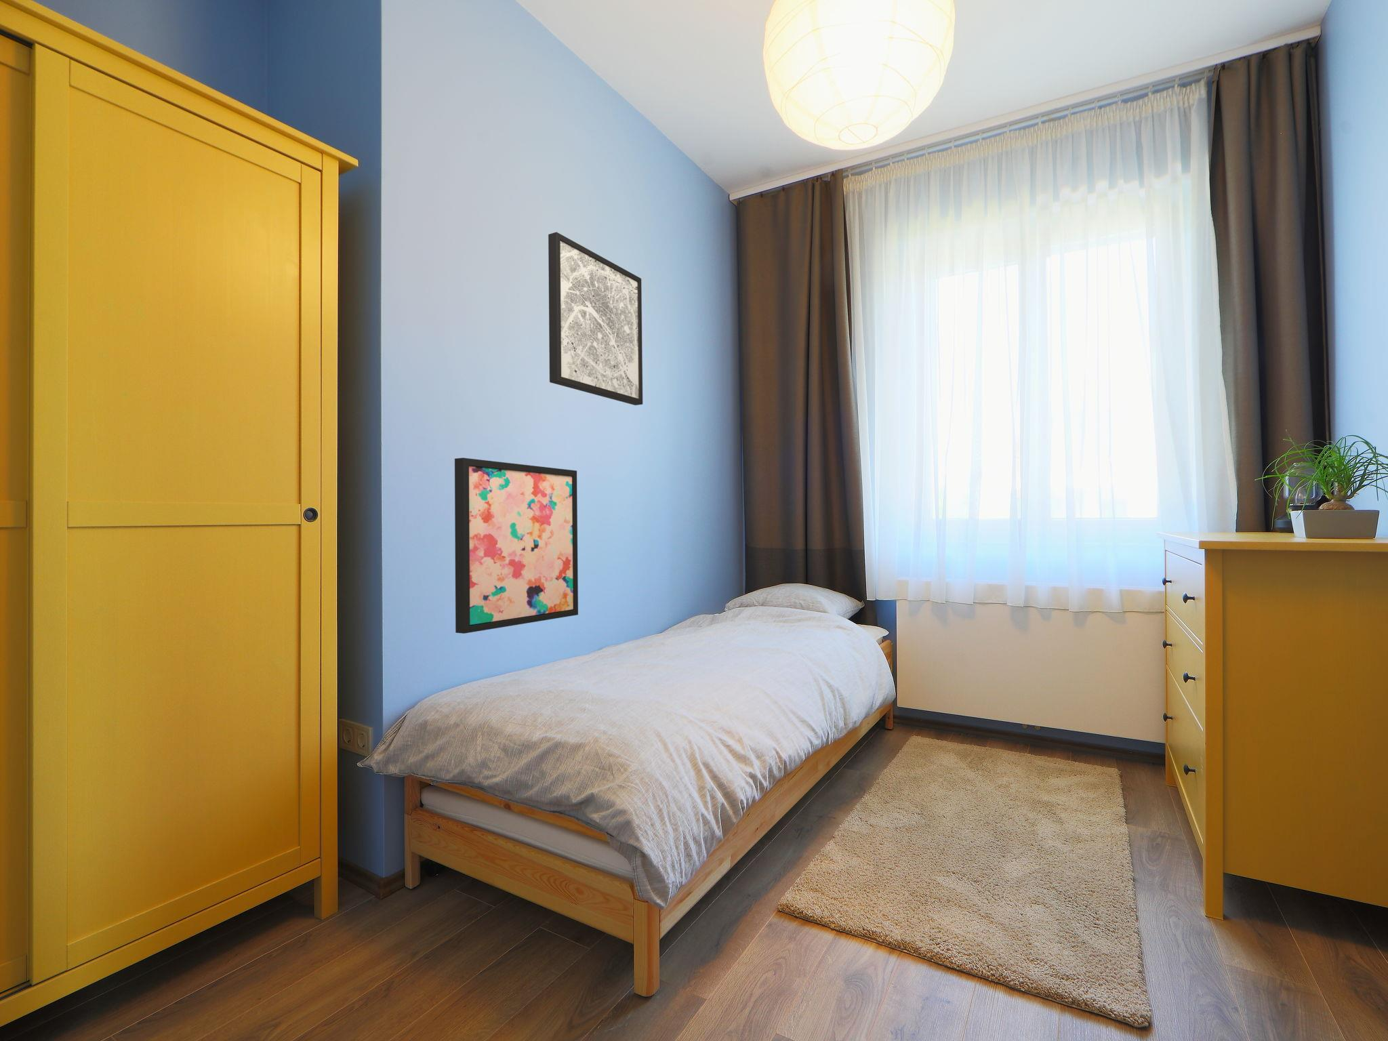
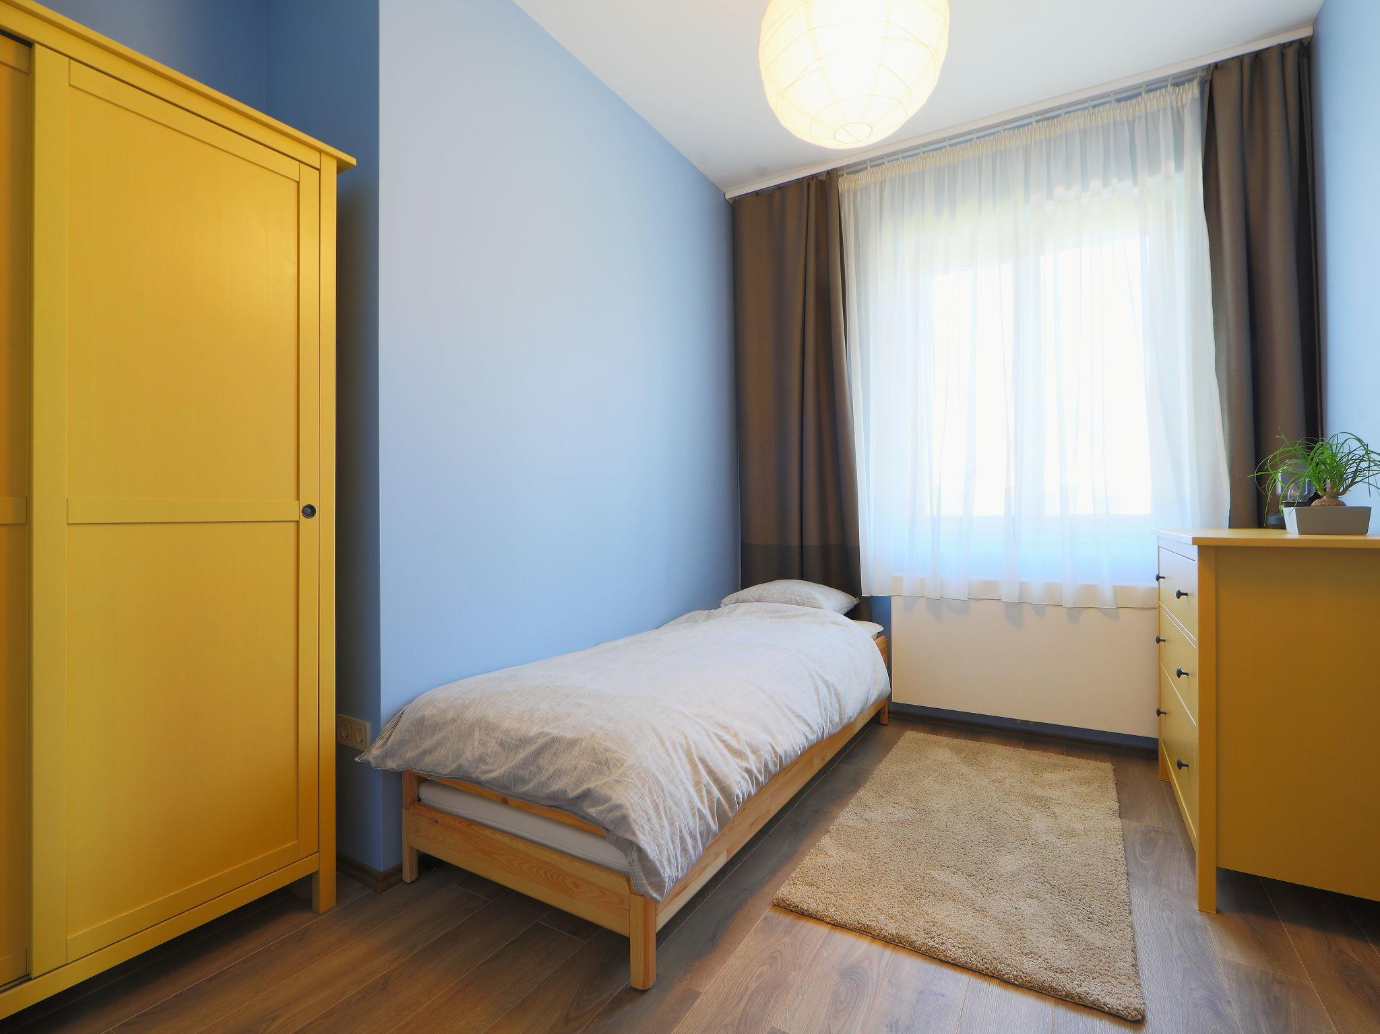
- wall art [454,457,579,634]
- wall art [548,231,643,406]
